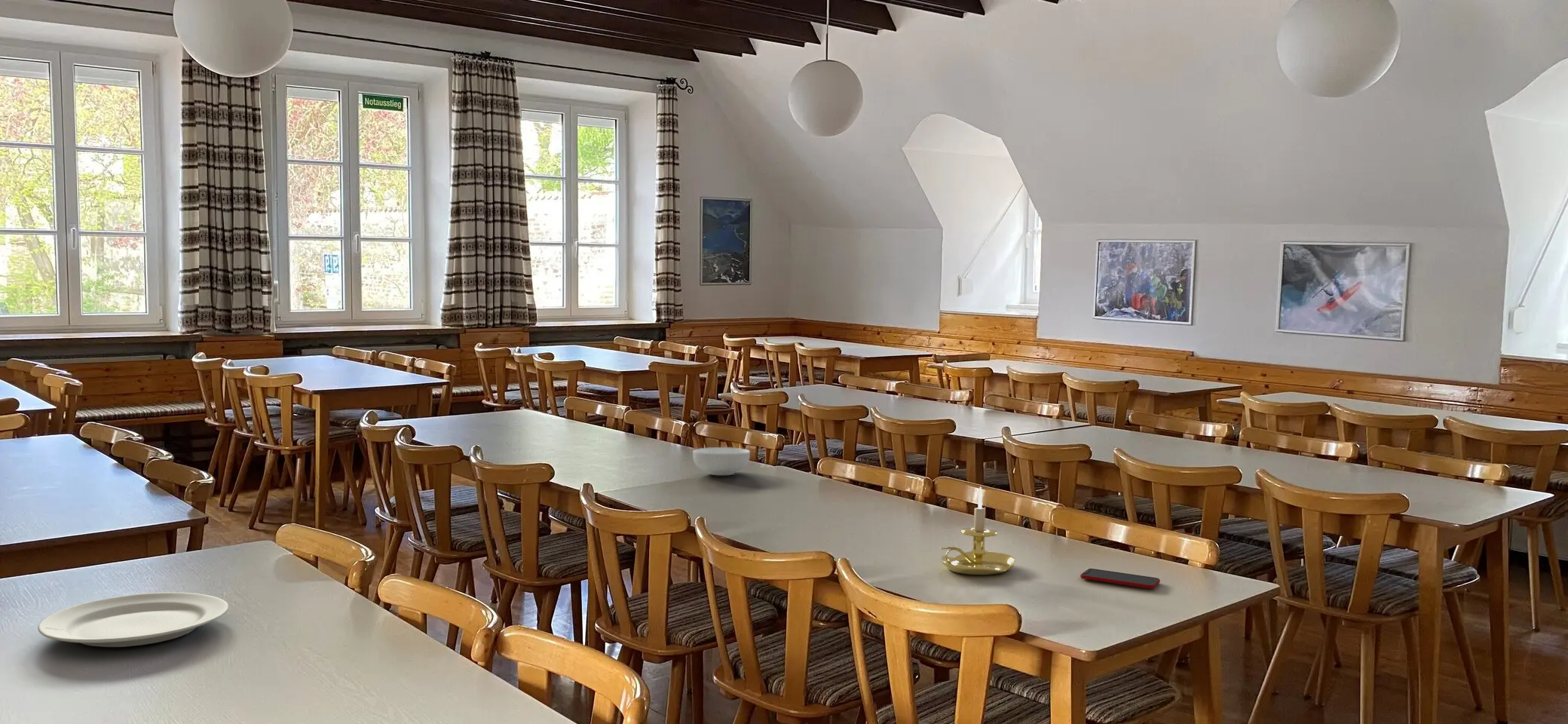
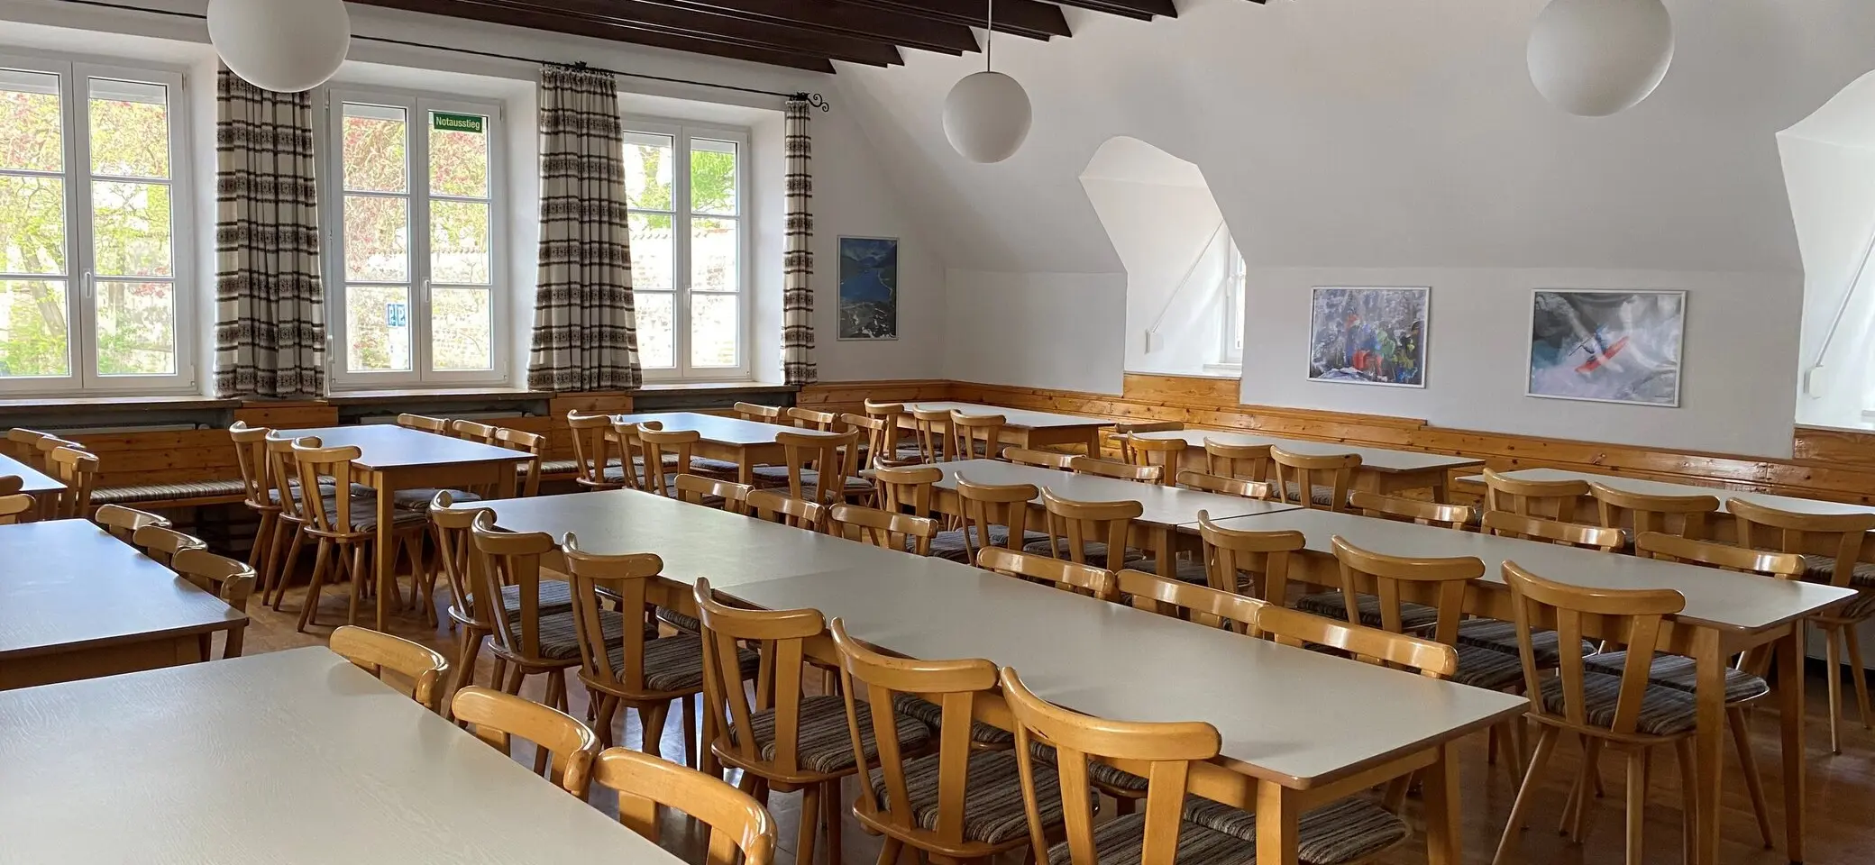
- cereal bowl [692,446,751,476]
- smartphone [1080,568,1161,590]
- chinaware [37,592,229,648]
- candle holder [939,486,1016,575]
